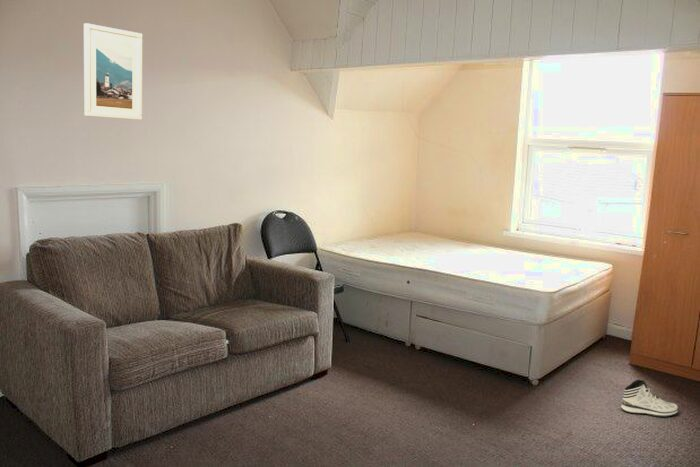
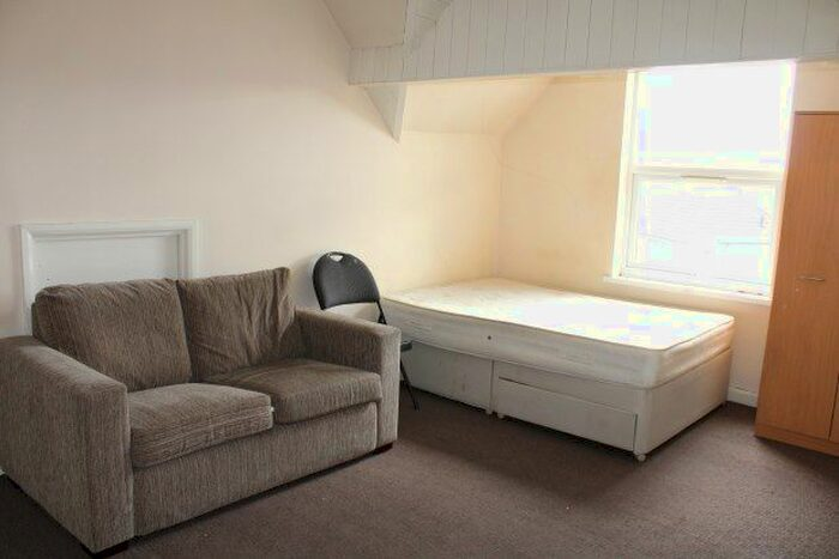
- sneaker [620,379,679,418]
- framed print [83,22,143,121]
